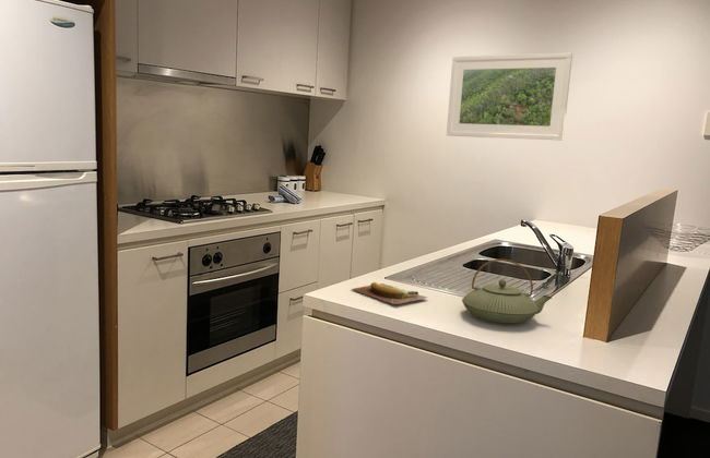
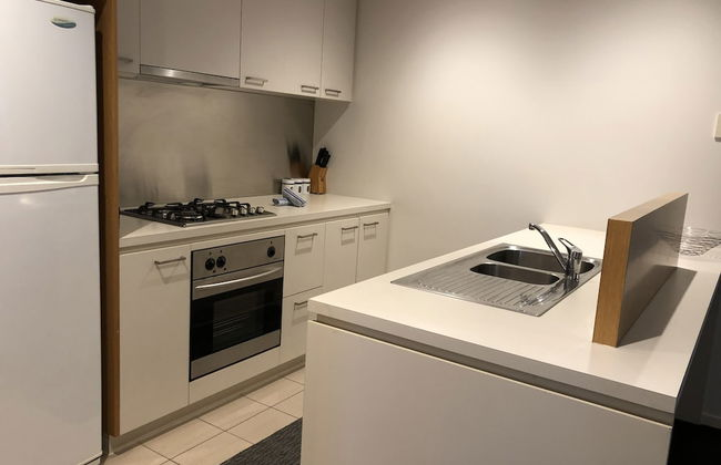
- teapot [461,258,553,324]
- banana [352,281,428,305]
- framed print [446,51,573,142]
